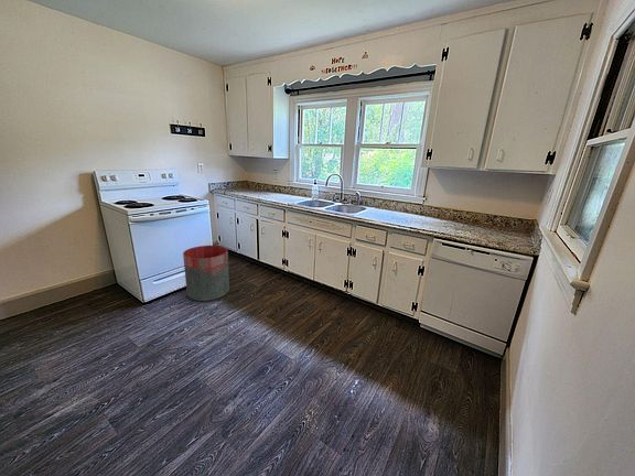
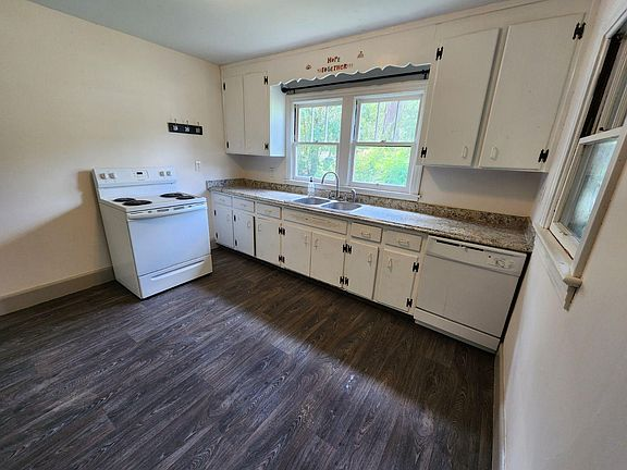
- trash can [182,245,230,302]
